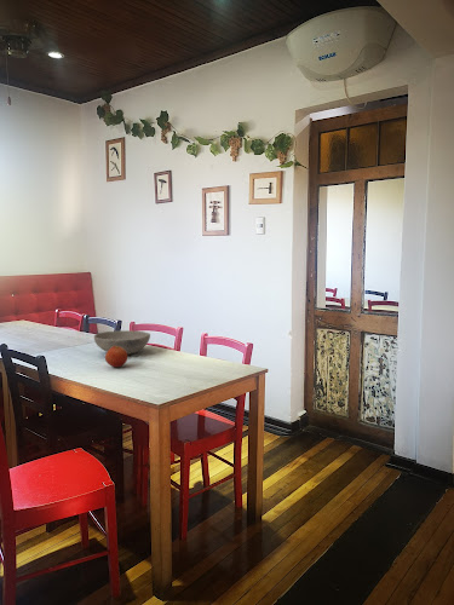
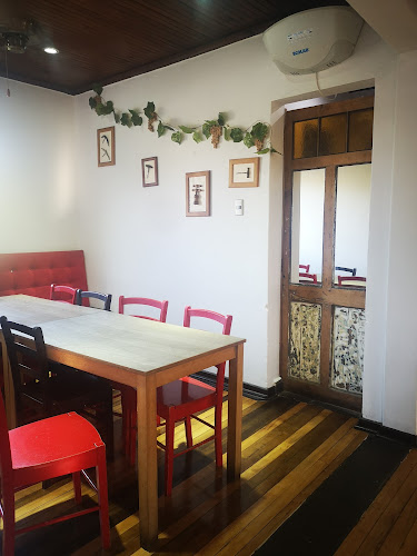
- bowl [93,329,151,356]
- fruit [104,346,128,368]
